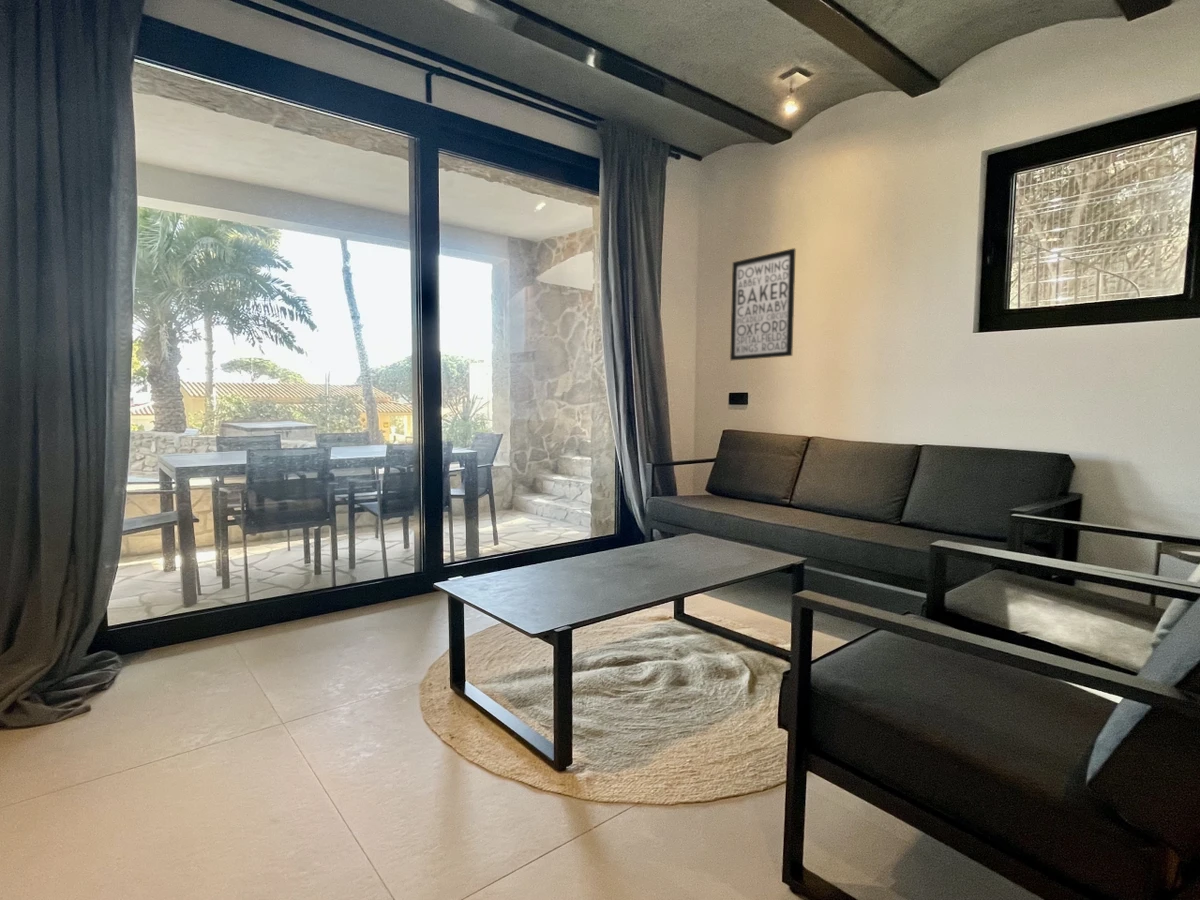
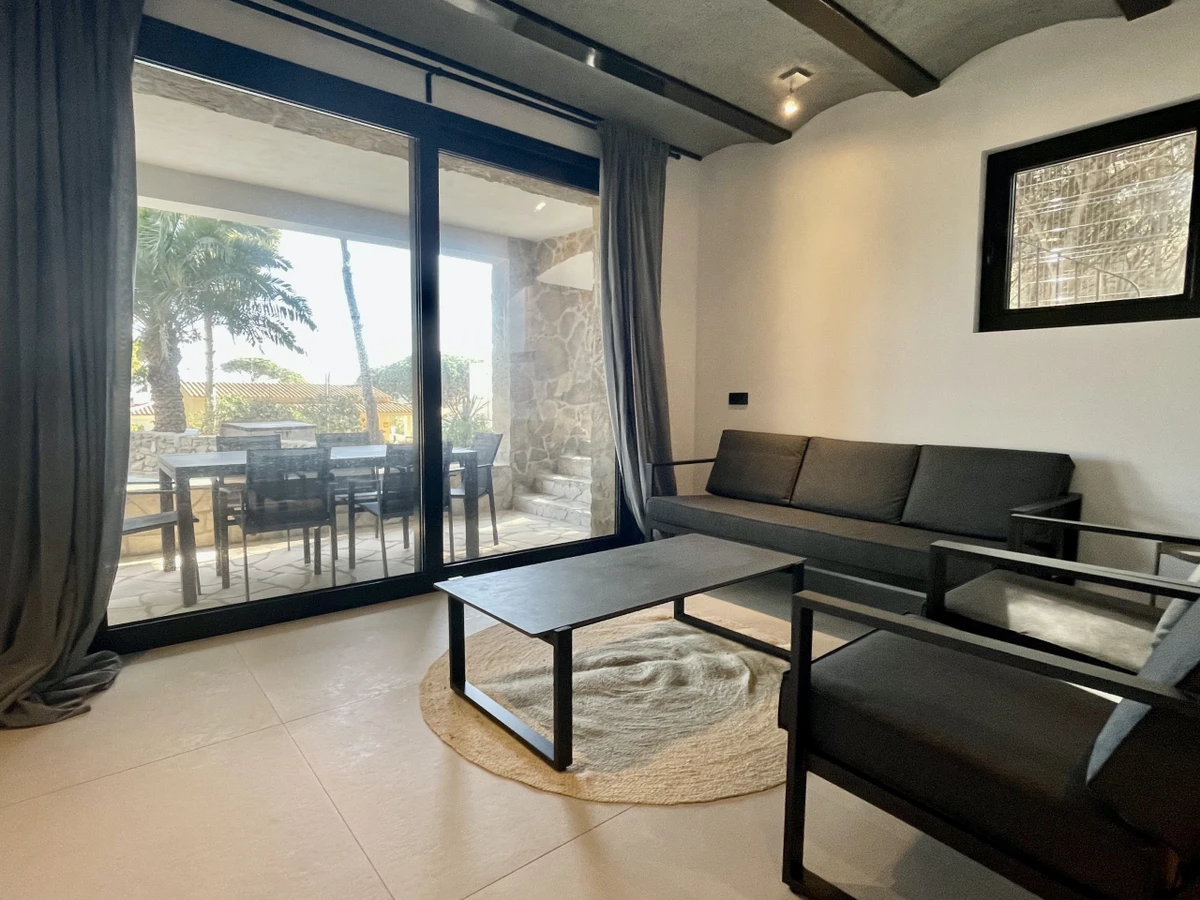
- wall art [729,247,797,361]
